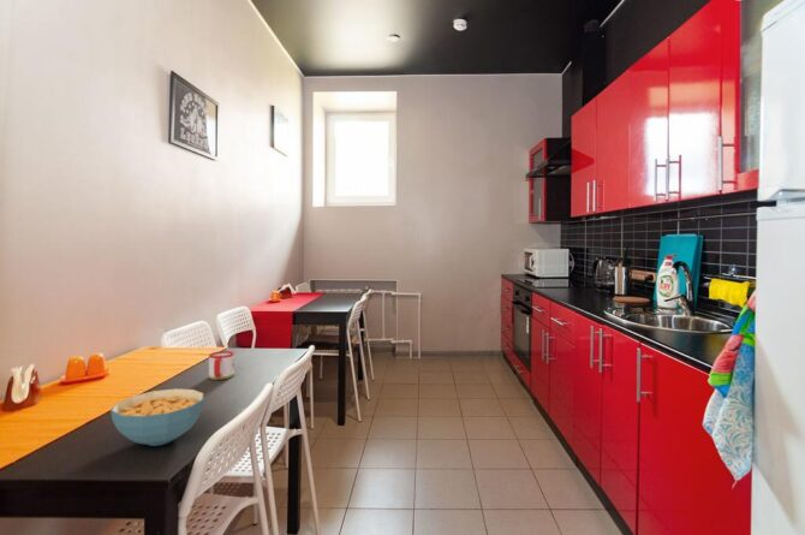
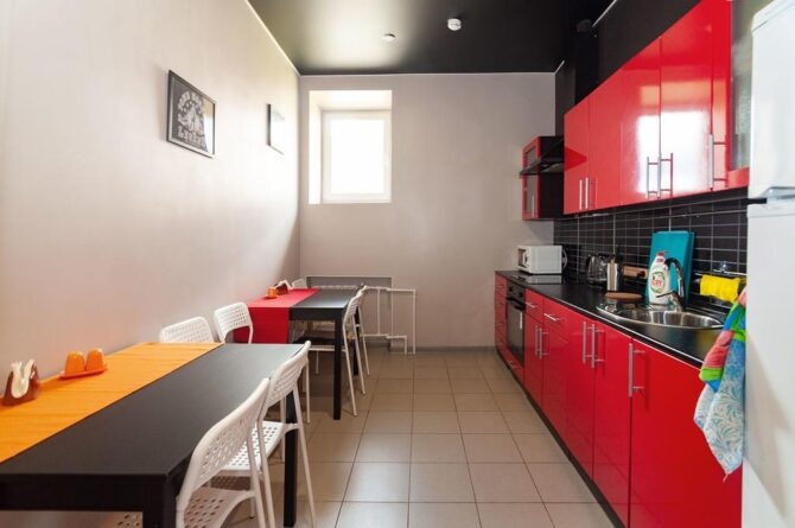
- mug [208,350,235,381]
- cereal bowl [109,387,205,447]
